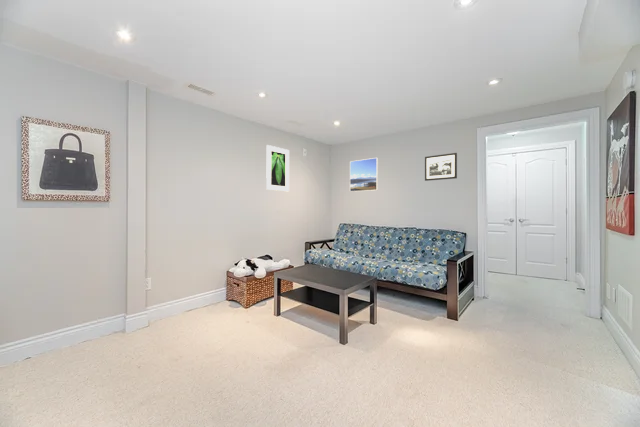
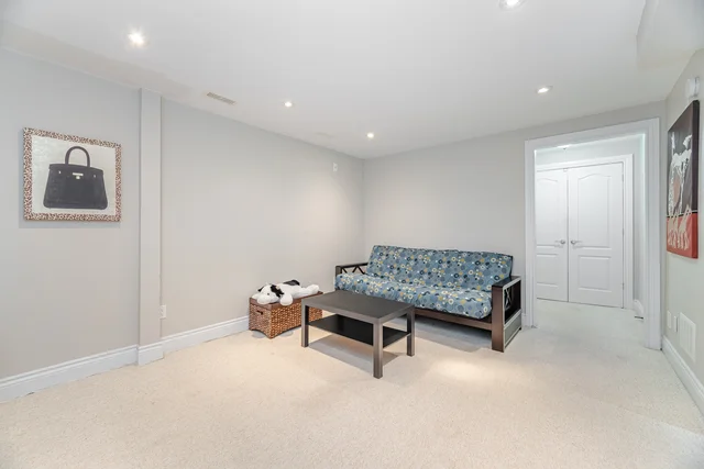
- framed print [349,157,379,193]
- picture frame [424,152,458,182]
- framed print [265,144,290,192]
